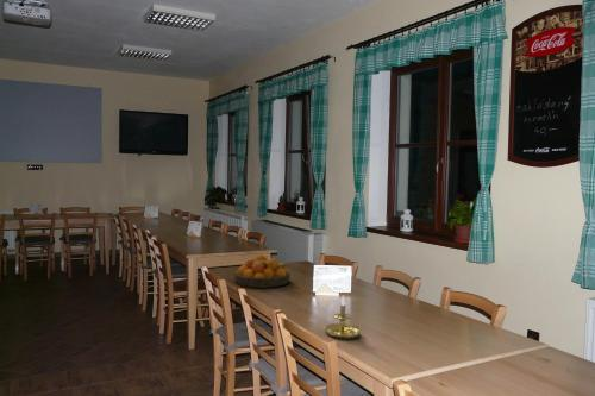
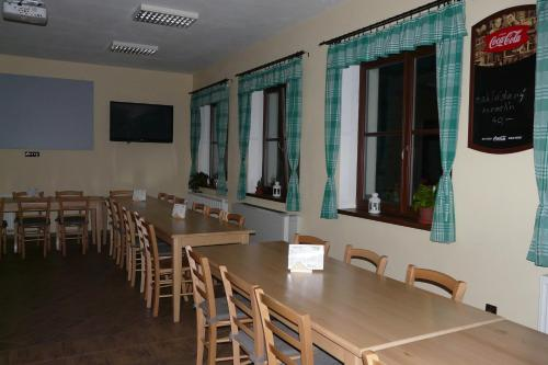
- candle holder [324,294,363,340]
- fruit bowl [233,253,293,289]
